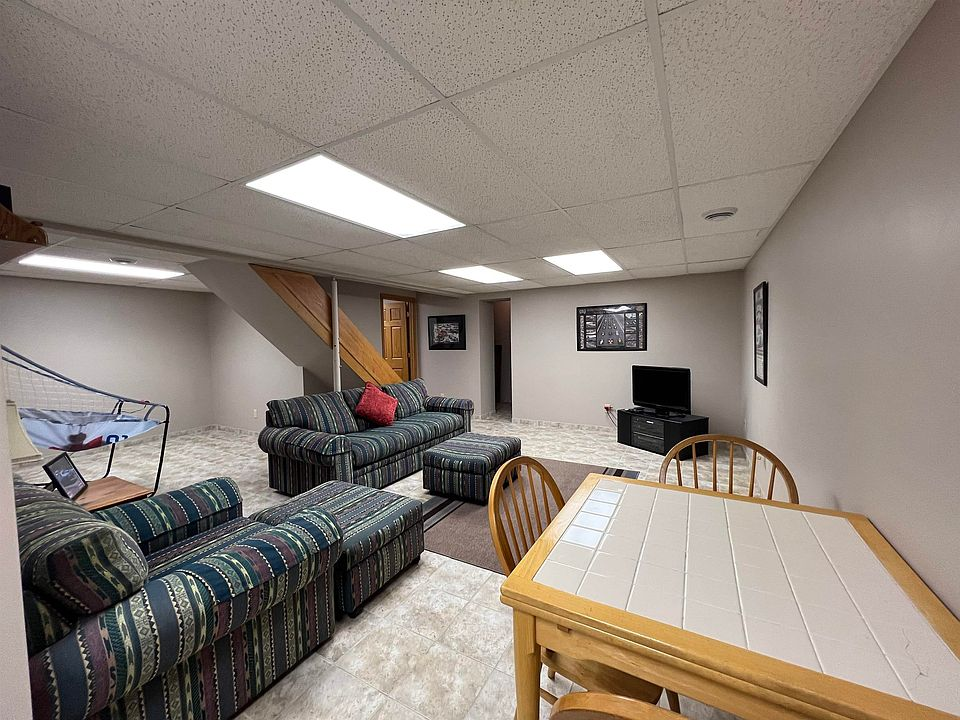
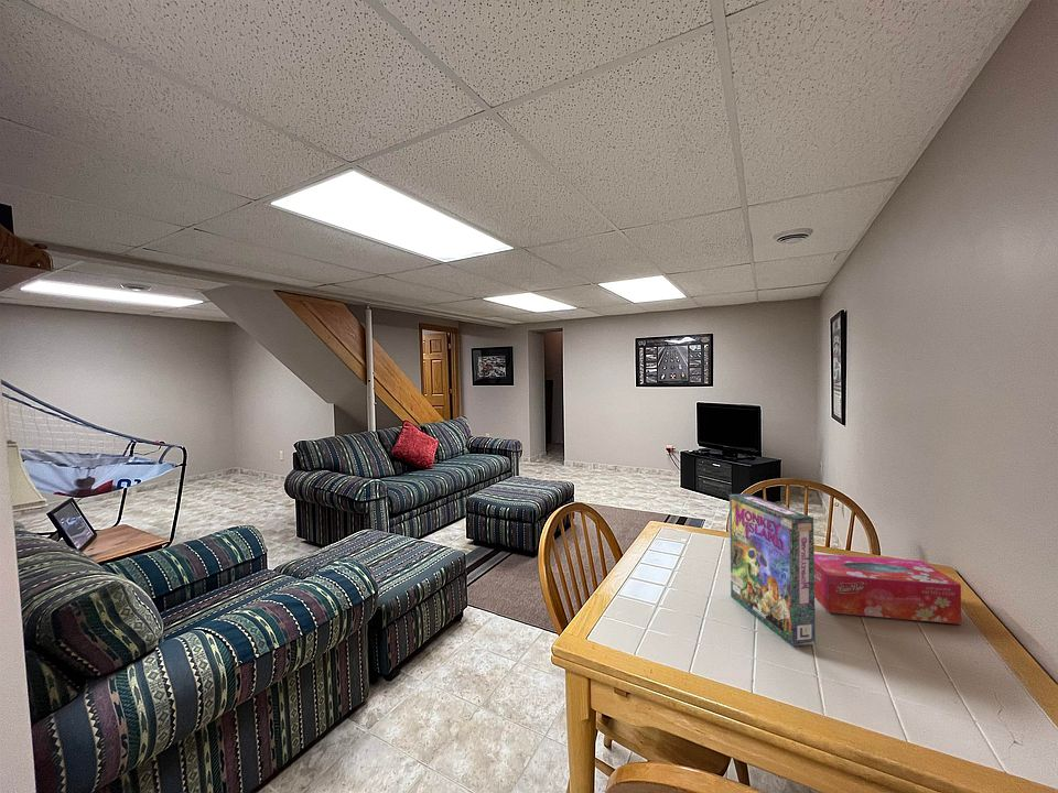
+ game box [728,492,817,648]
+ tissue box [814,553,962,626]
